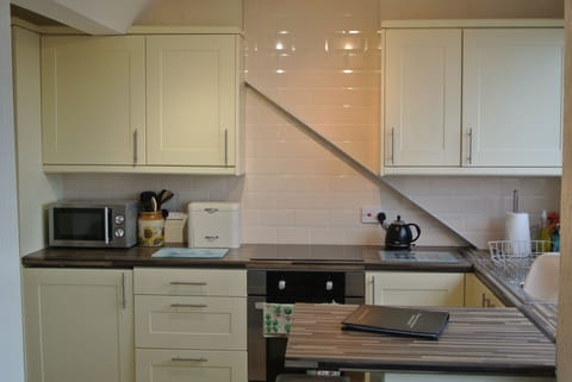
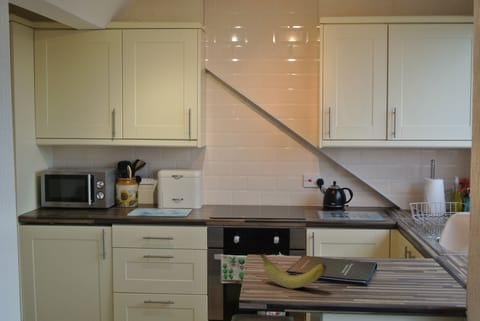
+ fruit [259,253,327,289]
